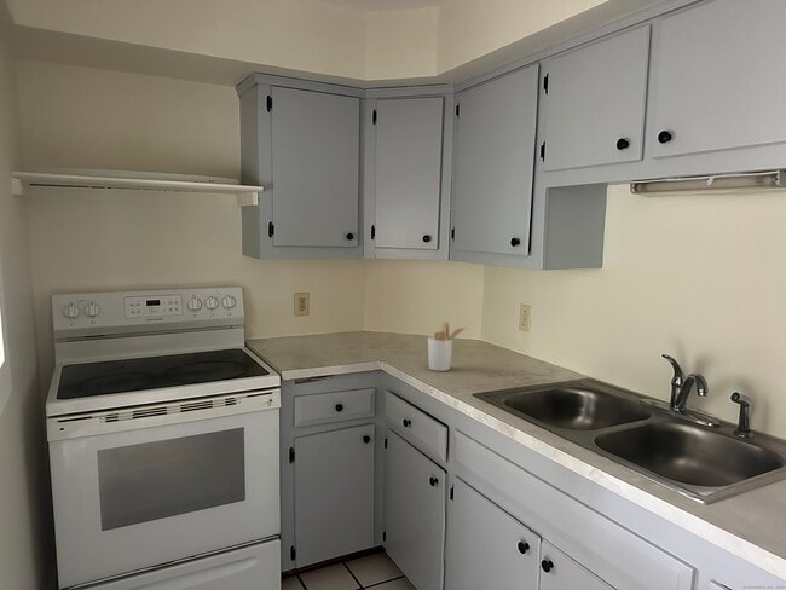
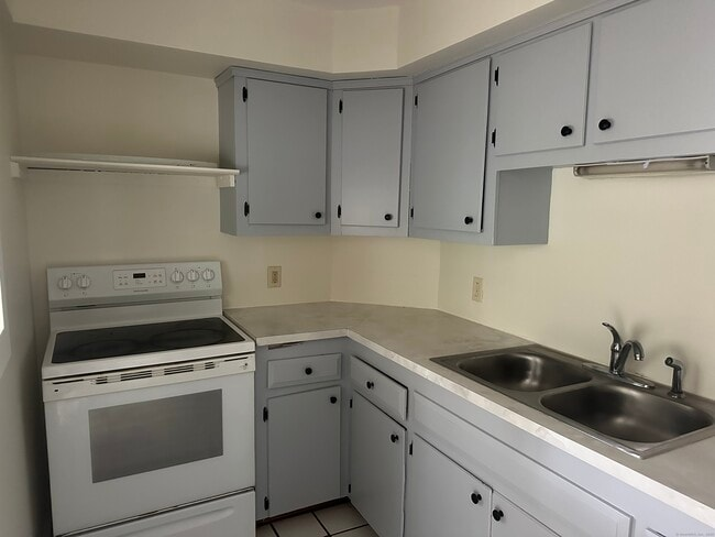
- utensil holder [427,320,467,372]
